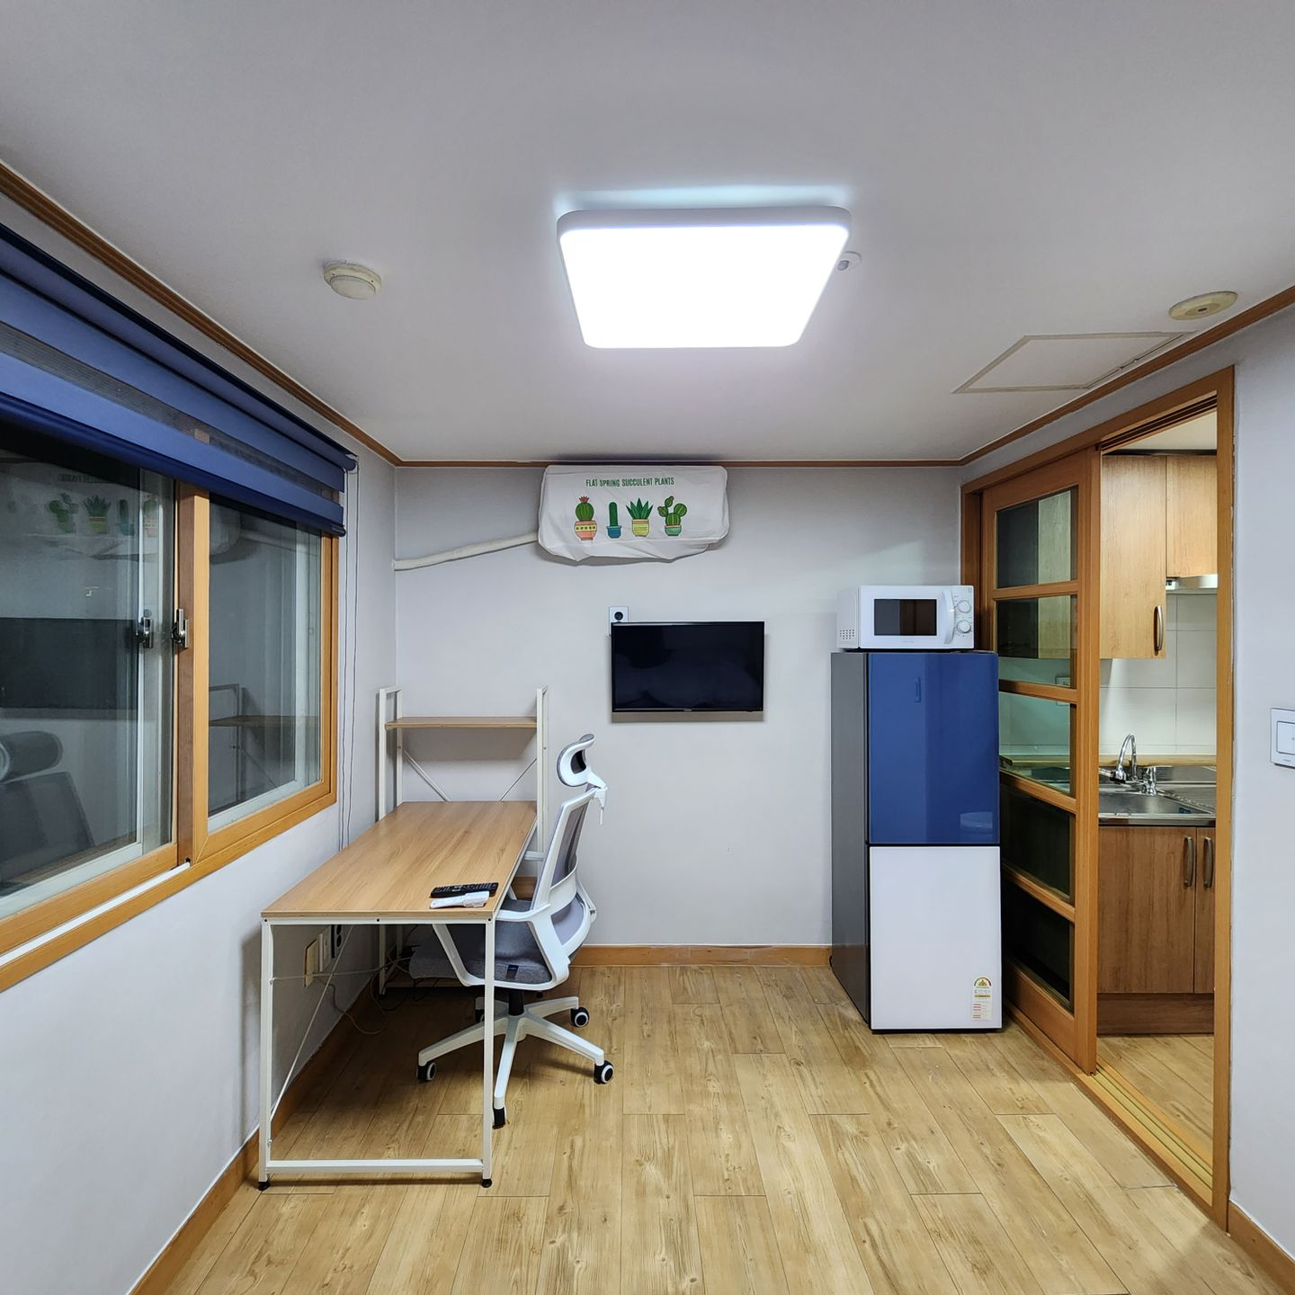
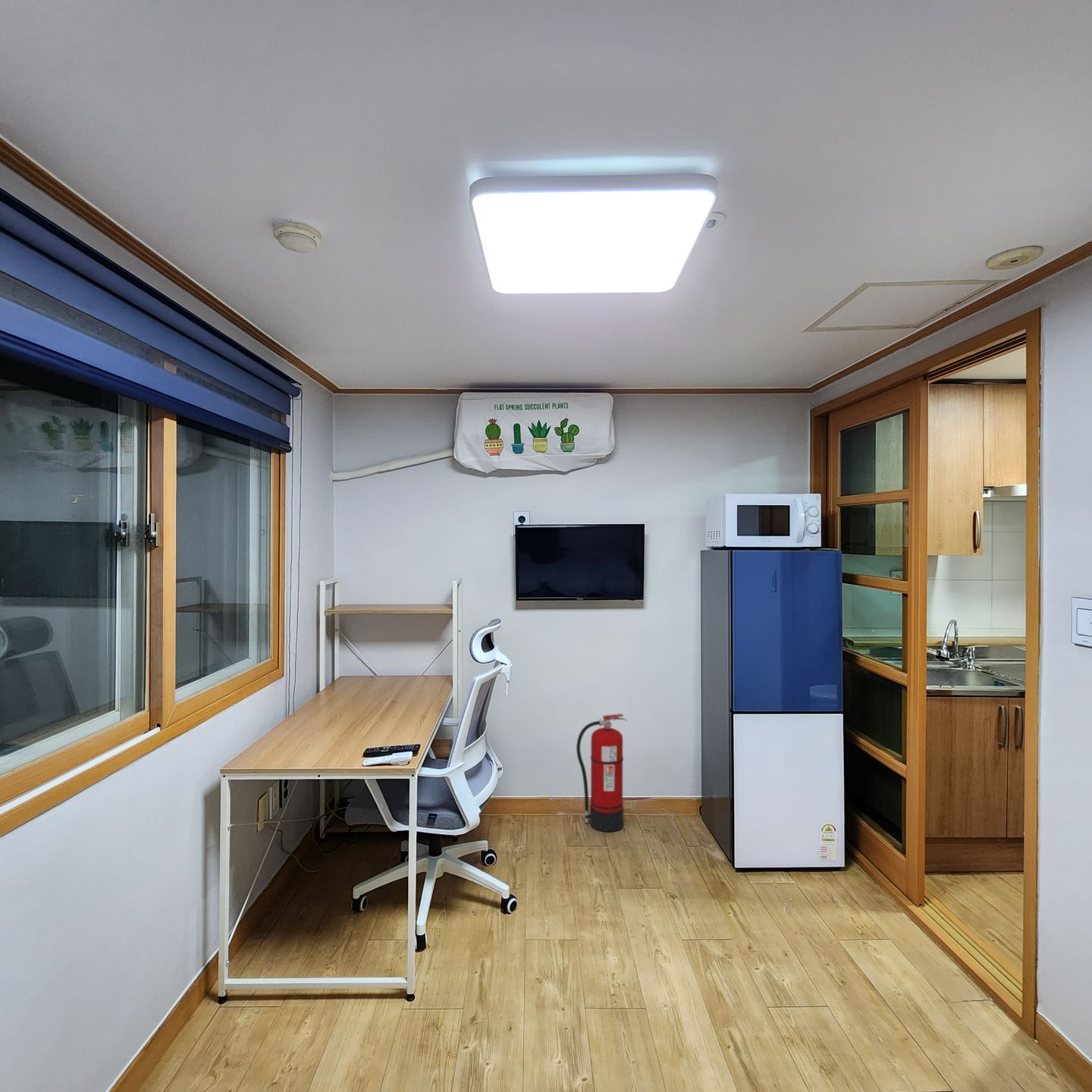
+ fire extinguisher [576,713,629,833]
